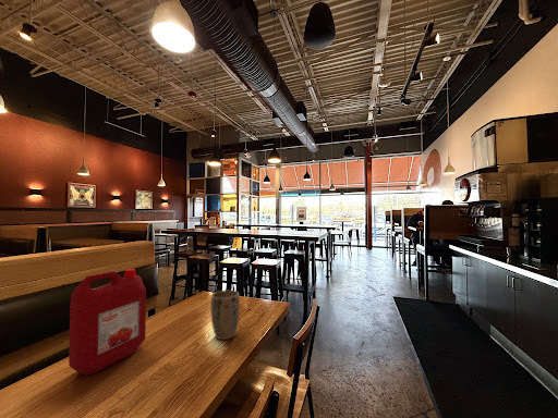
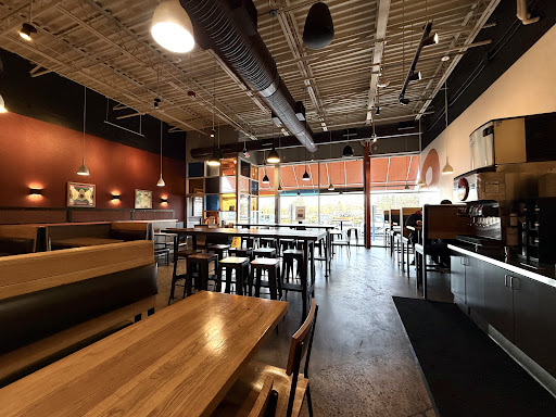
- plant pot [209,290,241,341]
- ketchup jug [68,268,147,377]
